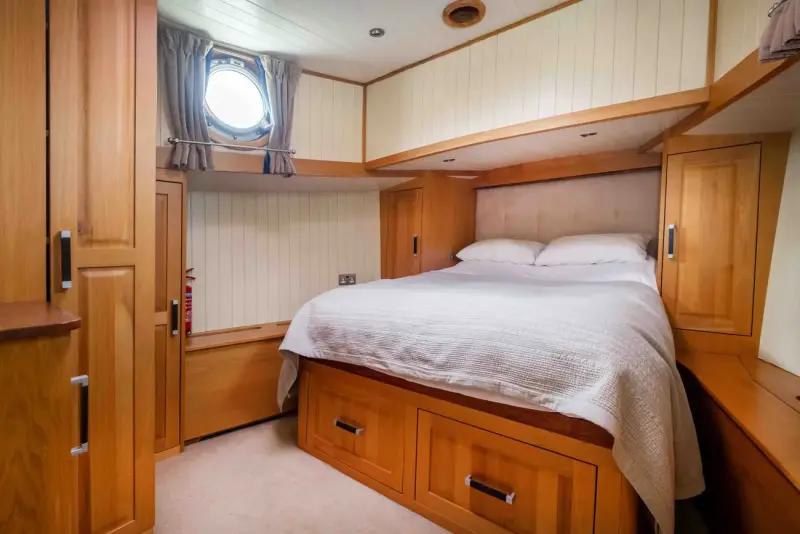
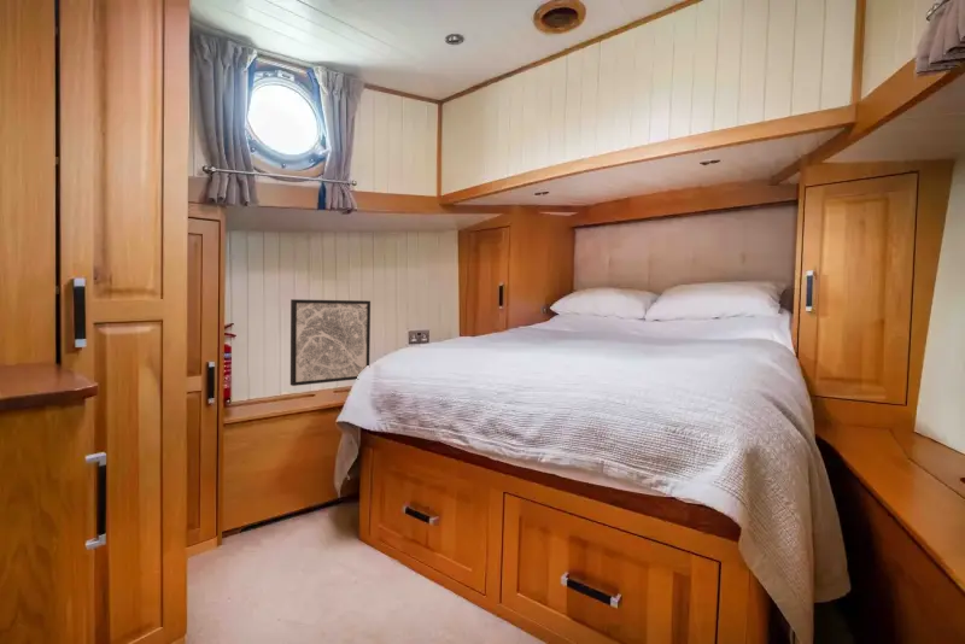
+ wall art [290,298,372,387]
